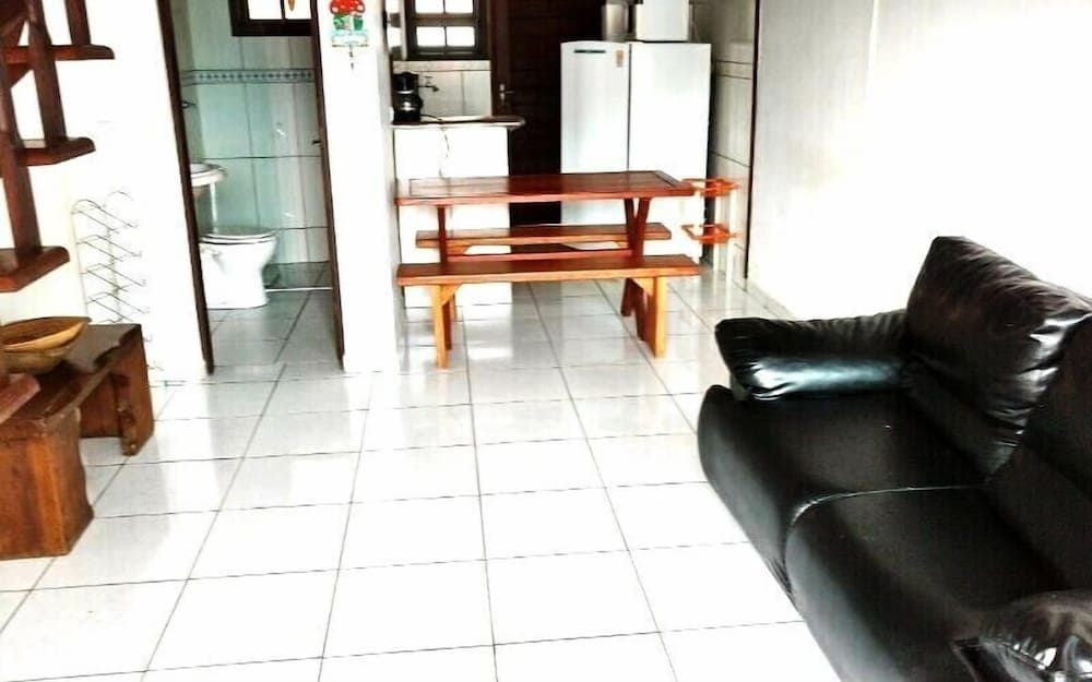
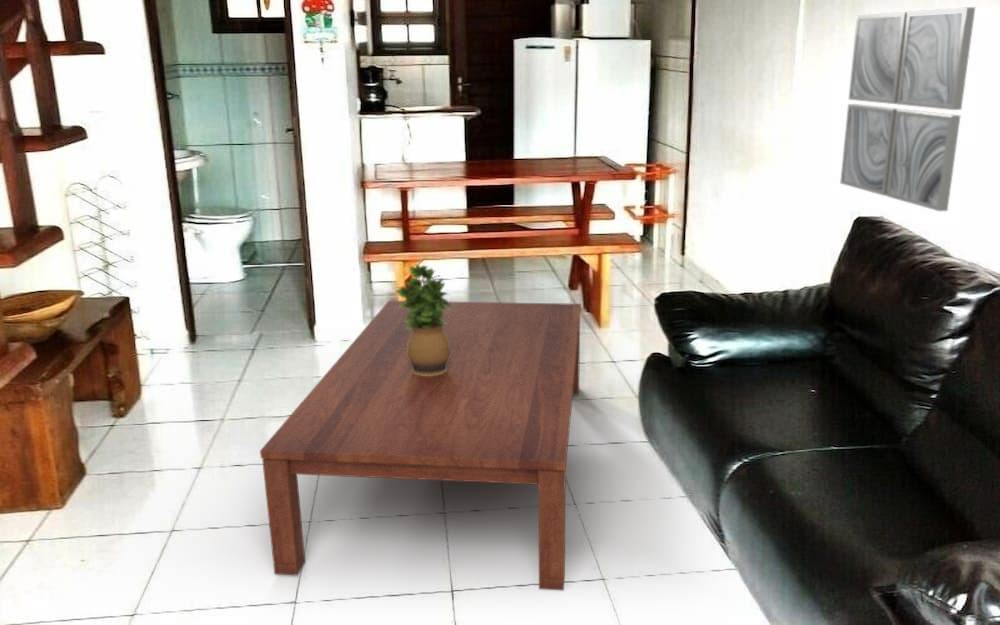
+ wall art [839,6,976,212]
+ coffee table [259,300,582,591]
+ potted plant [395,263,453,376]
